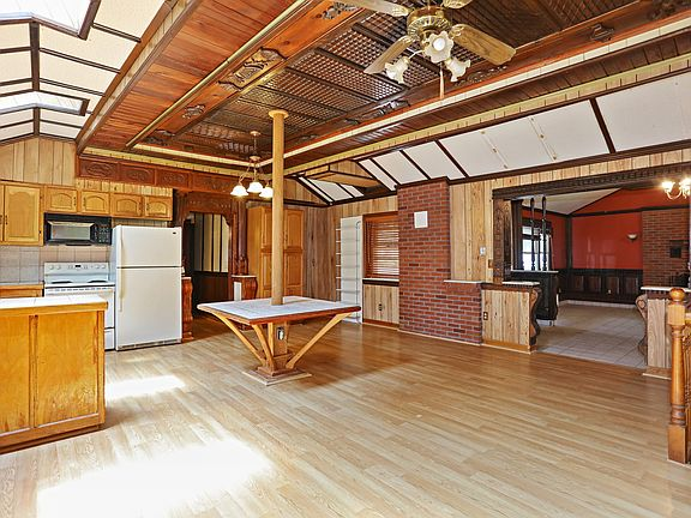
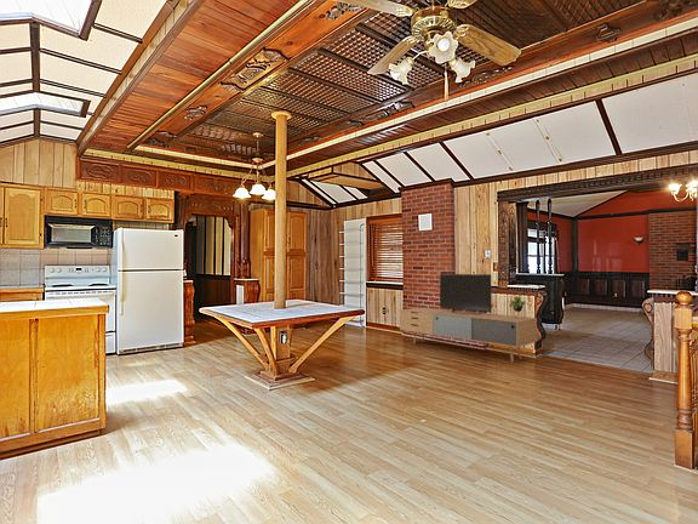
+ media console [399,273,538,363]
